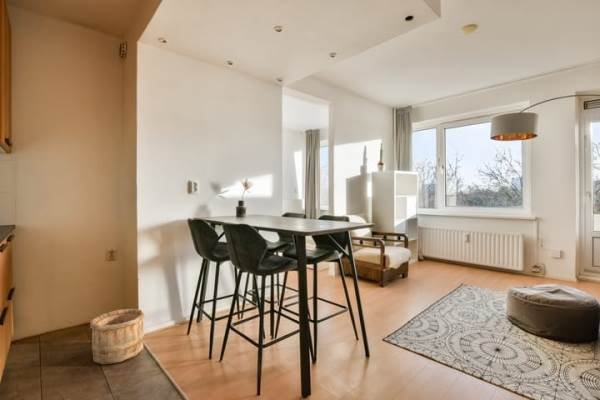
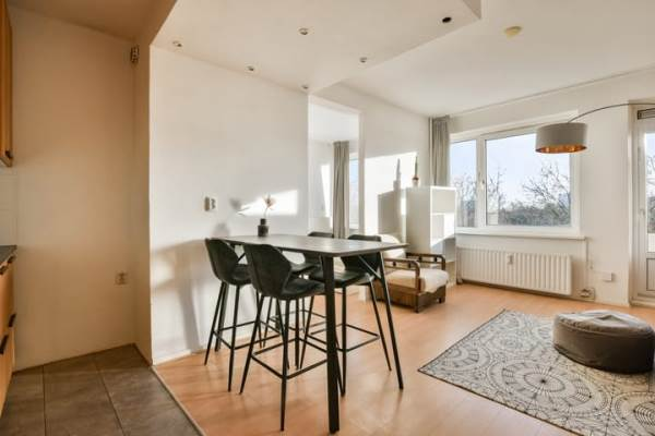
- wooden bucket [89,308,146,365]
